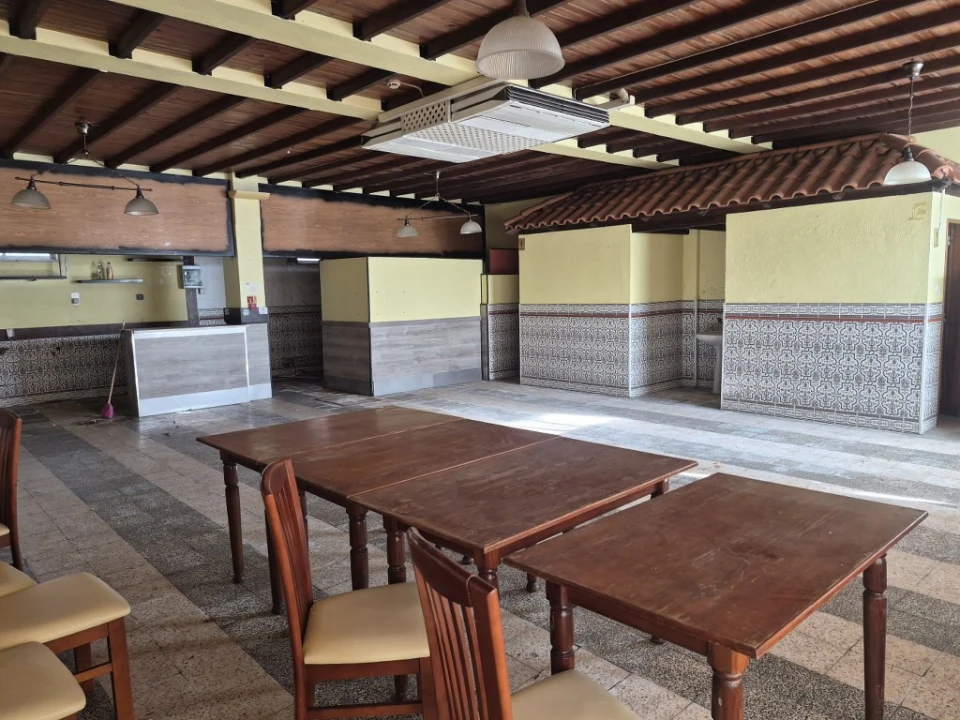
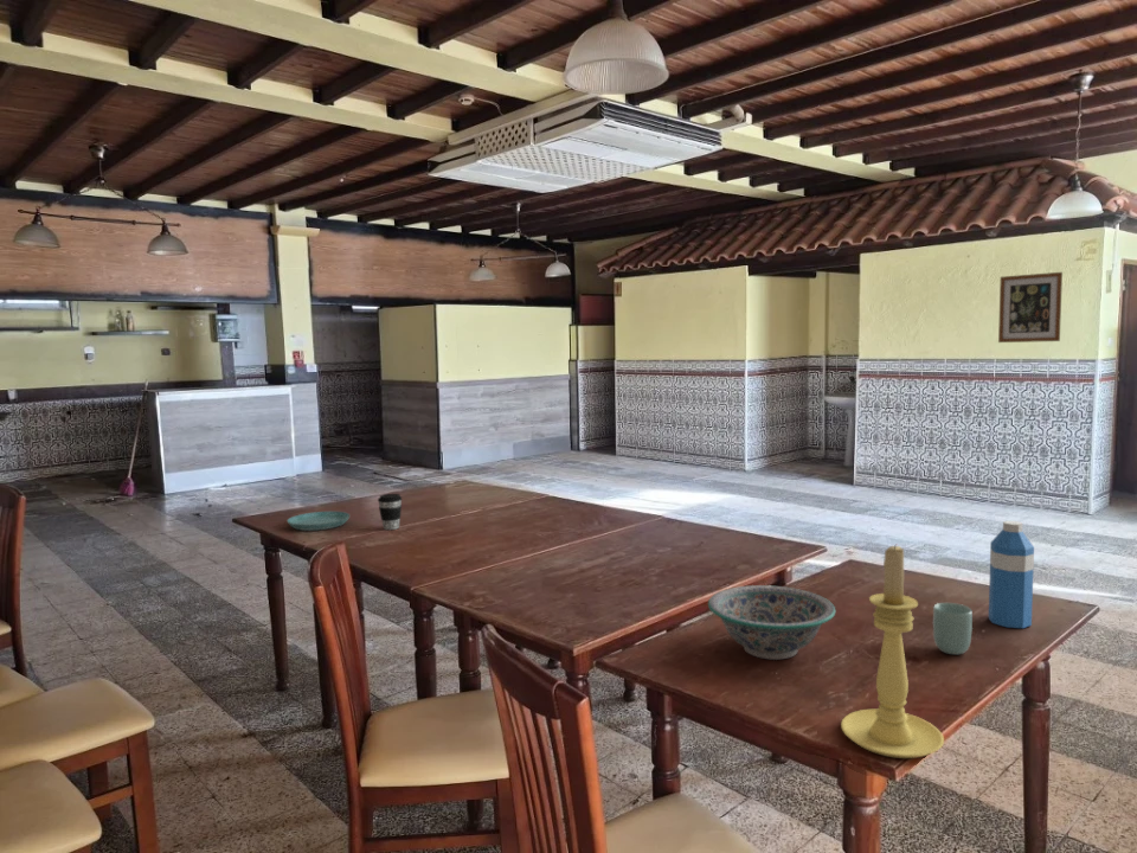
+ cup [932,602,974,655]
+ saucer [287,511,351,532]
+ water bottle [988,520,1035,629]
+ wall art [997,271,1064,344]
+ decorative bowl [707,584,836,661]
+ coffee cup [377,493,403,531]
+ candle holder [840,543,945,759]
